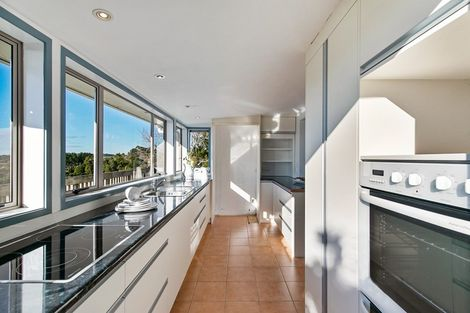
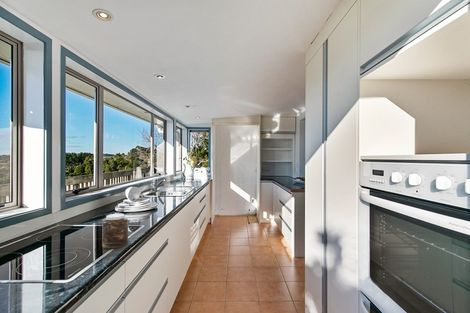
+ jar [101,213,129,250]
